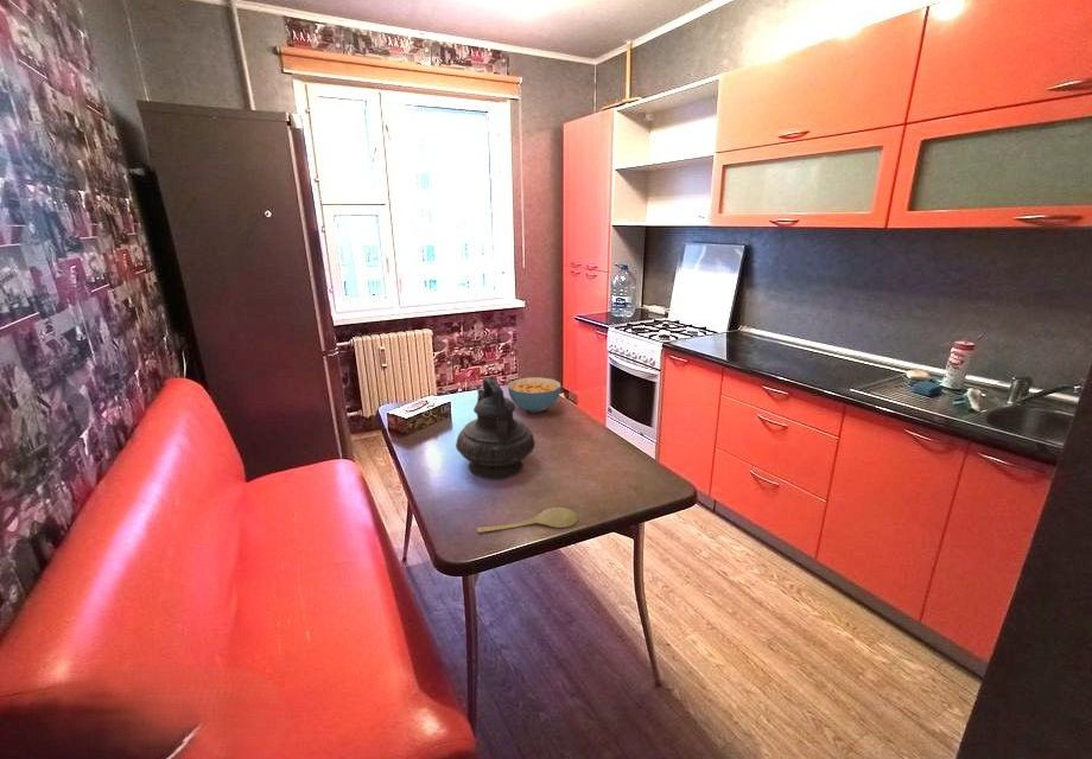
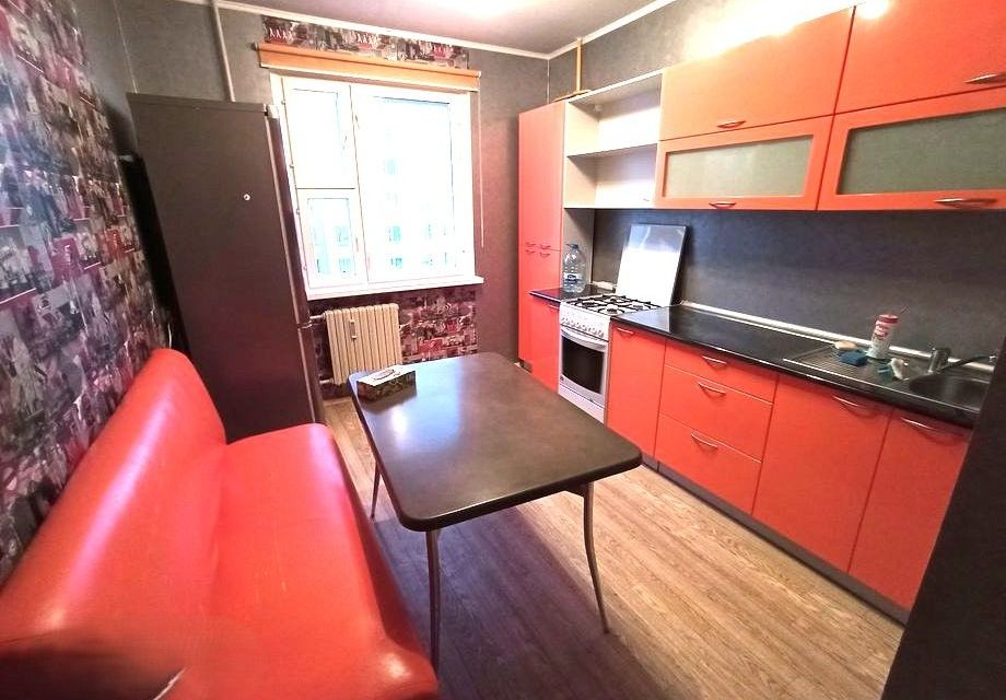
- spoon [476,506,579,534]
- teapot [455,376,537,480]
- cereal bowl [507,376,563,414]
